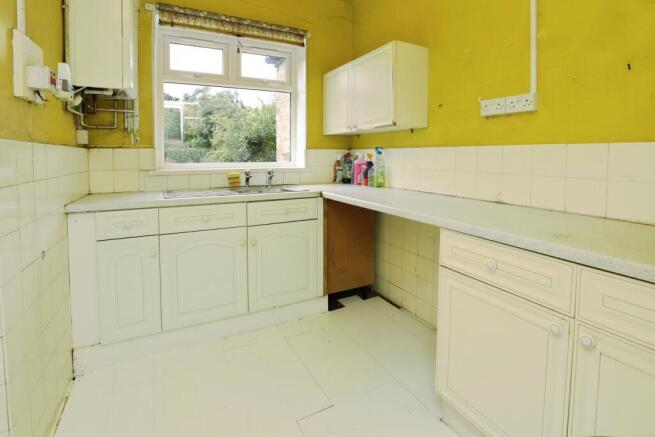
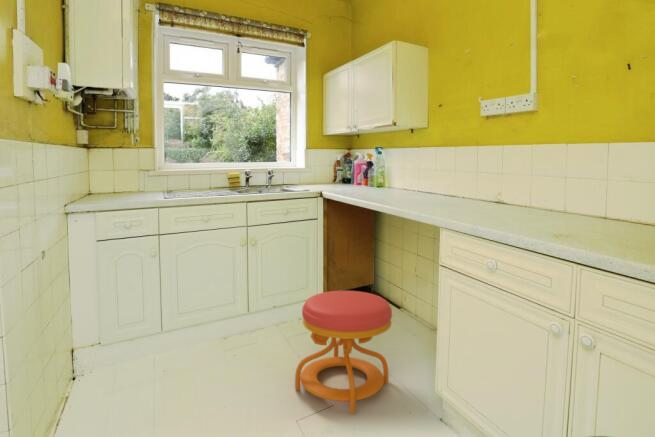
+ stool [294,290,393,414]
